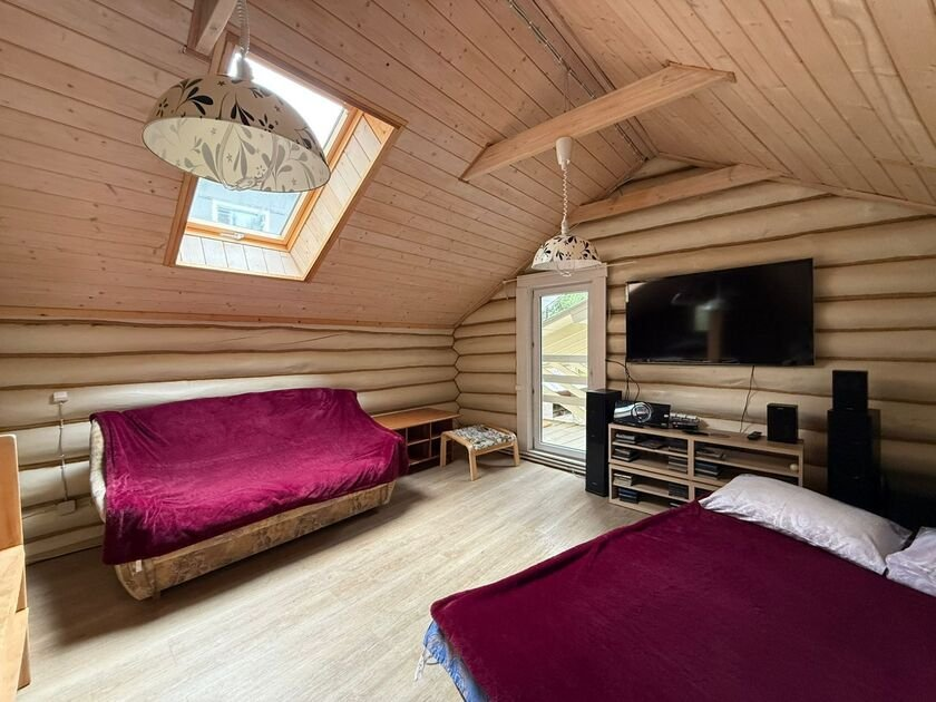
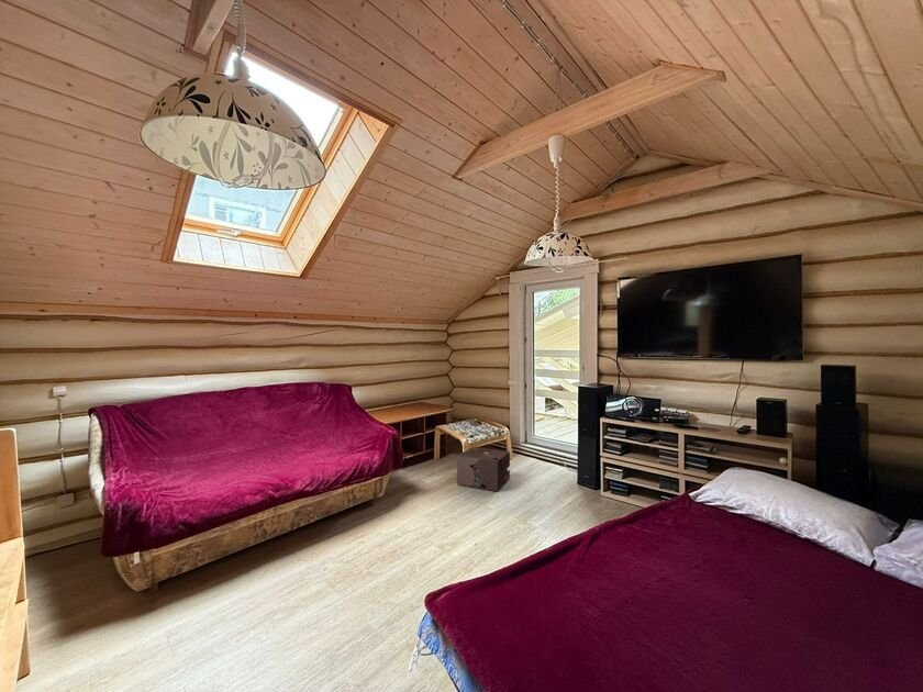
+ cardboard box [456,446,511,492]
